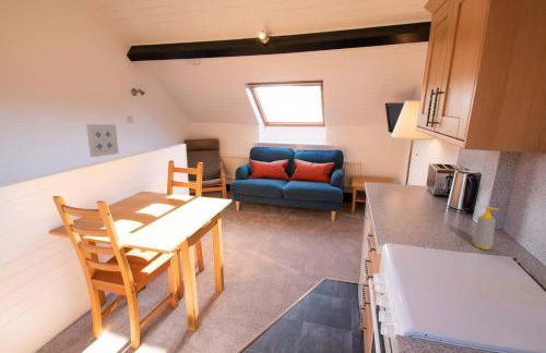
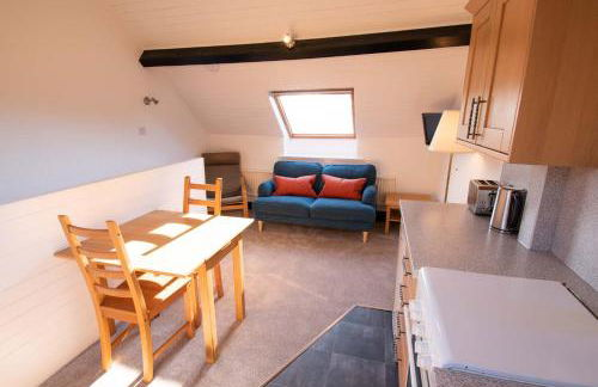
- wall art [85,123,120,158]
- soap bottle [472,205,500,251]
